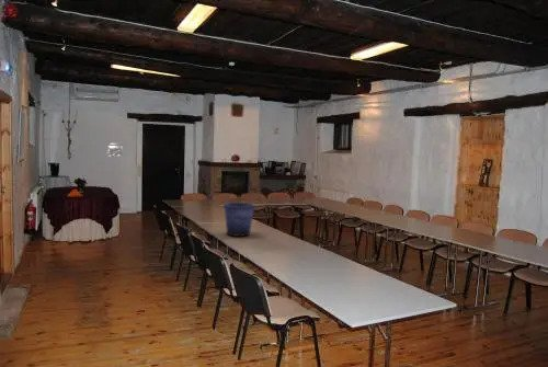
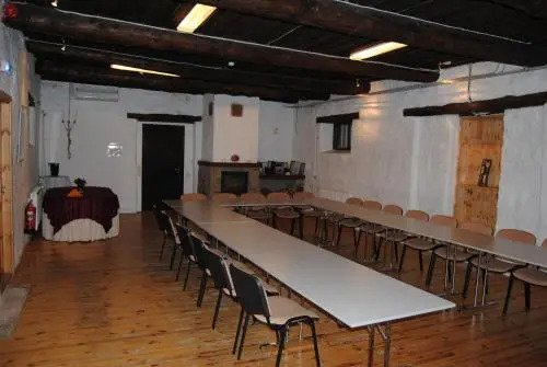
- bucket [222,202,256,238]
